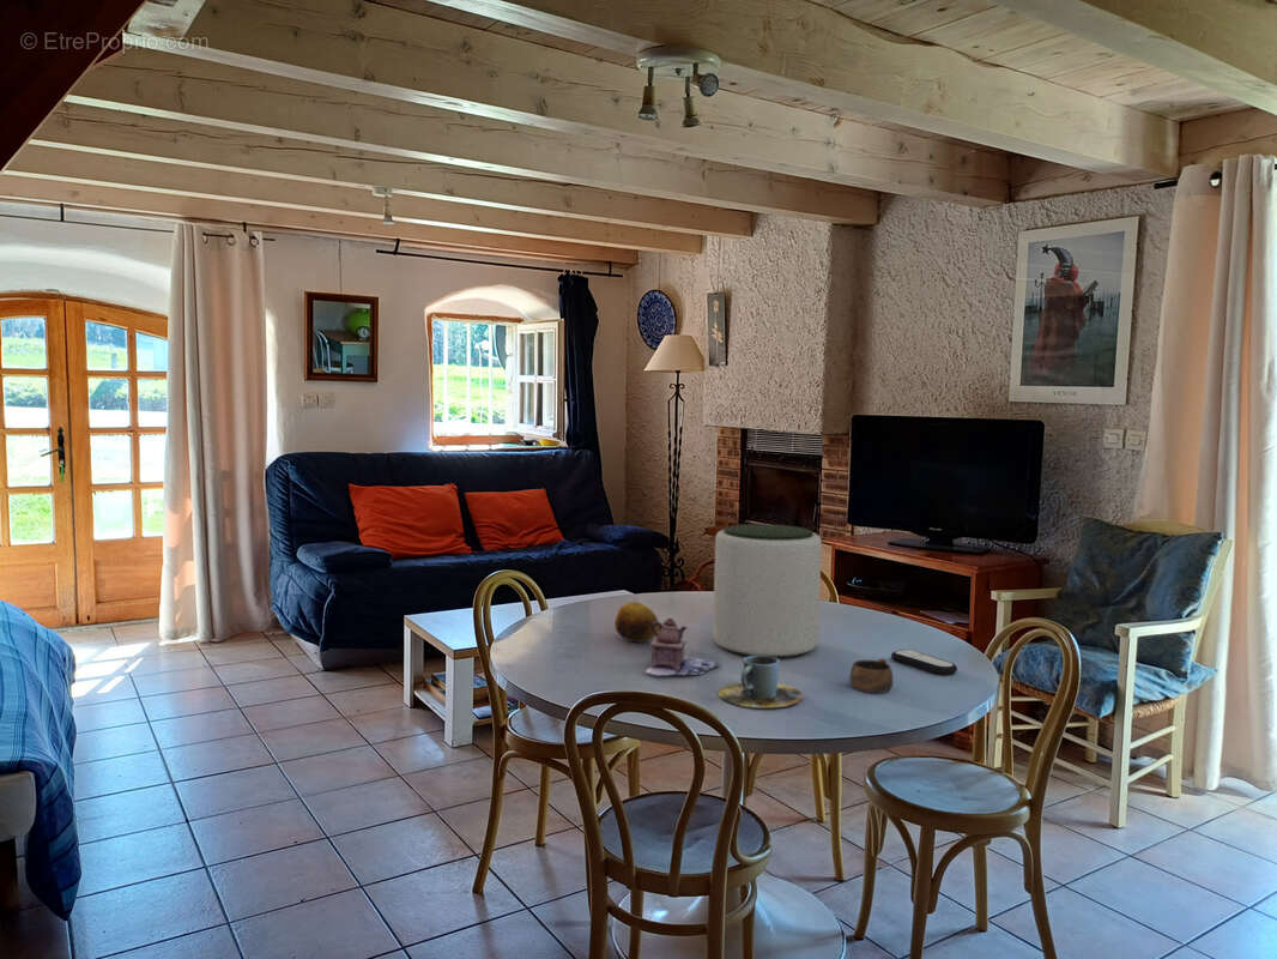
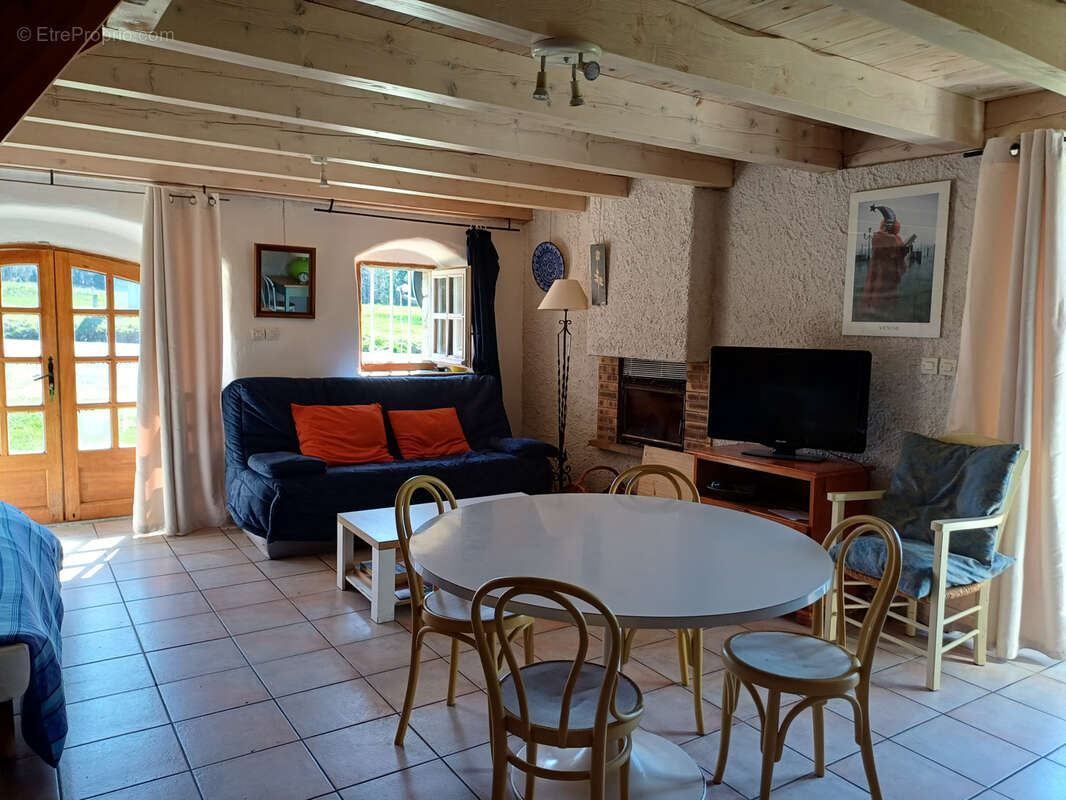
- fruit [613,601,660,644]
- teapot [644,617,721,677]
- cup [716,656,804,708]
- cup [849,657,894,694]
- plant pot [712,523,823,659]
- remote control [890,649,958,676]
